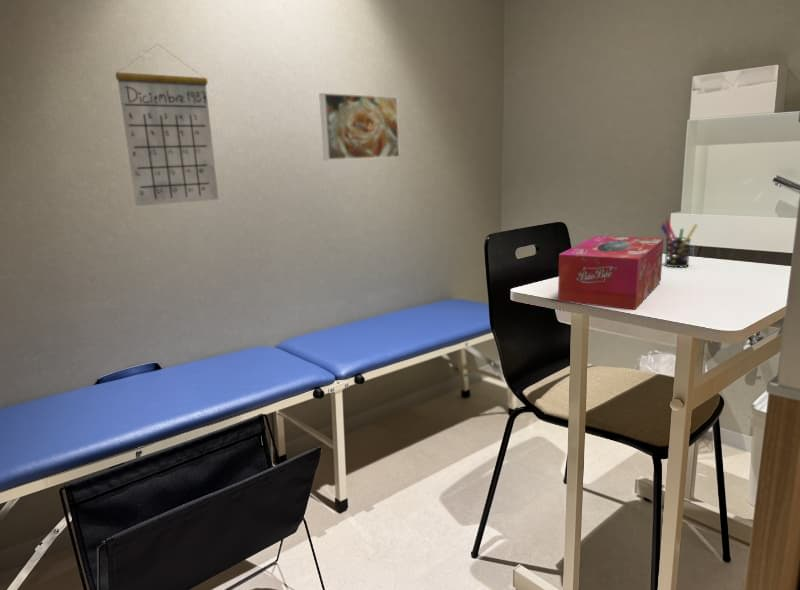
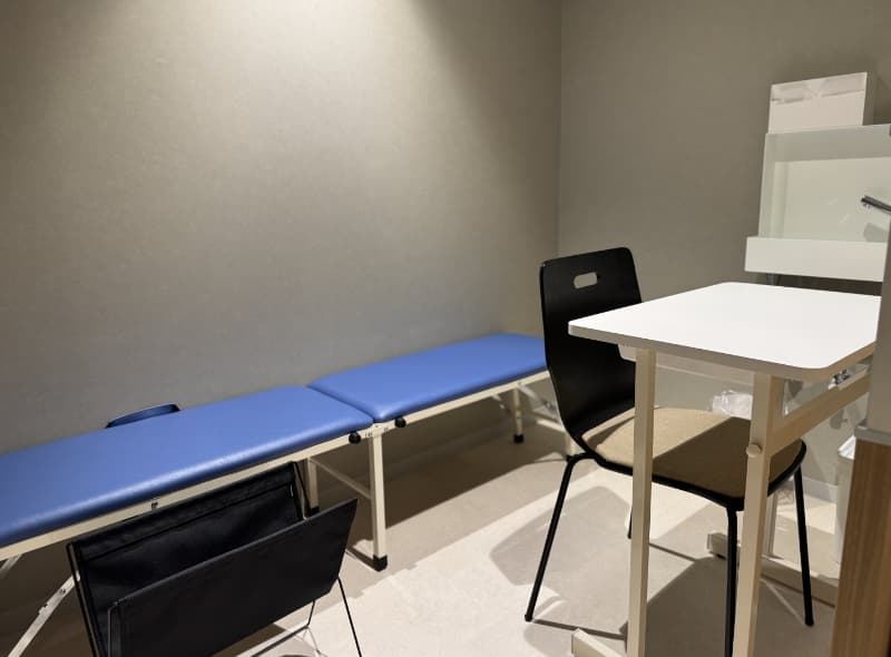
- calendar [115,43,219,207]
- pen holder [660,218,698,268]
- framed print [318,92,401,161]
- tissue box [557,235,665,311]
